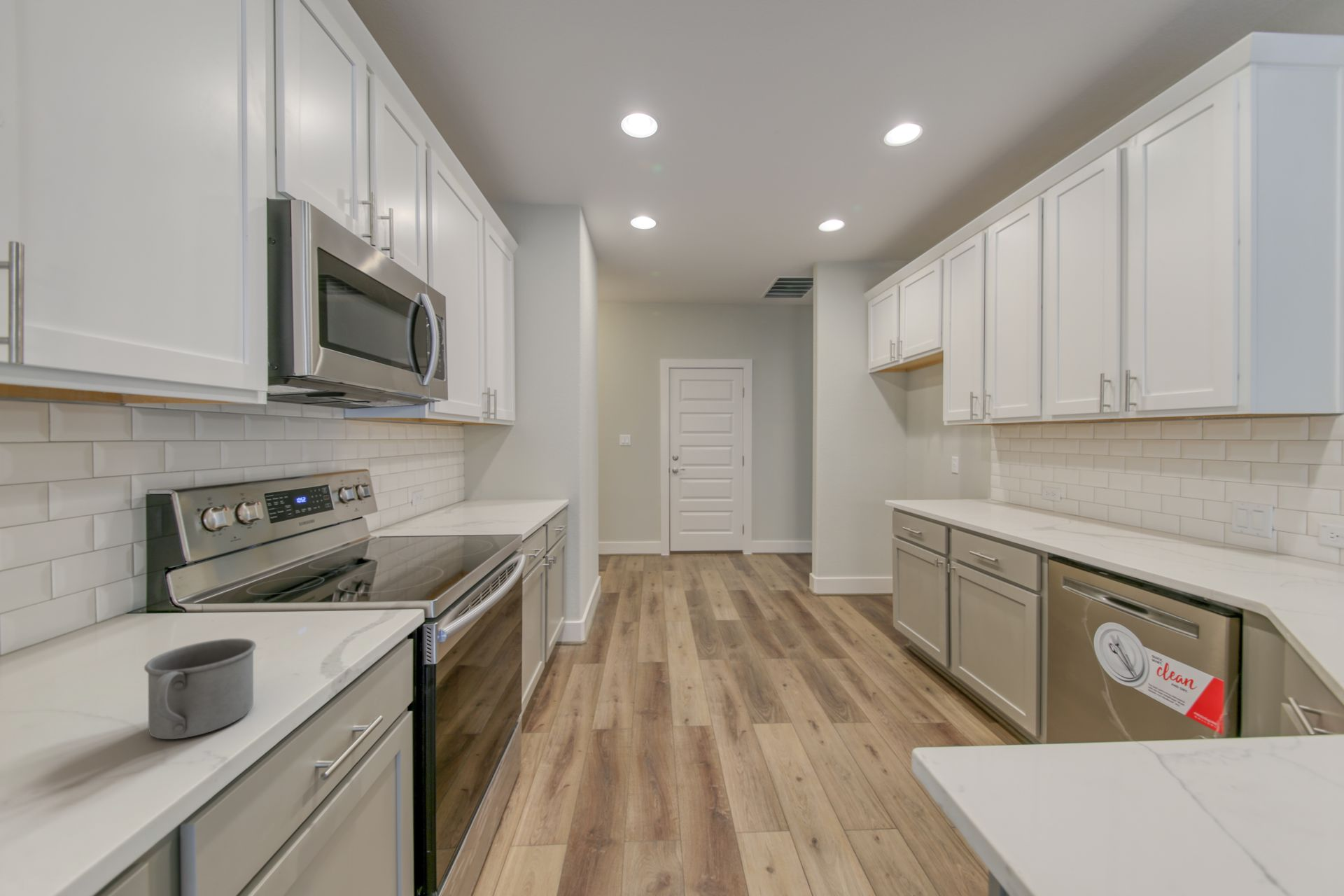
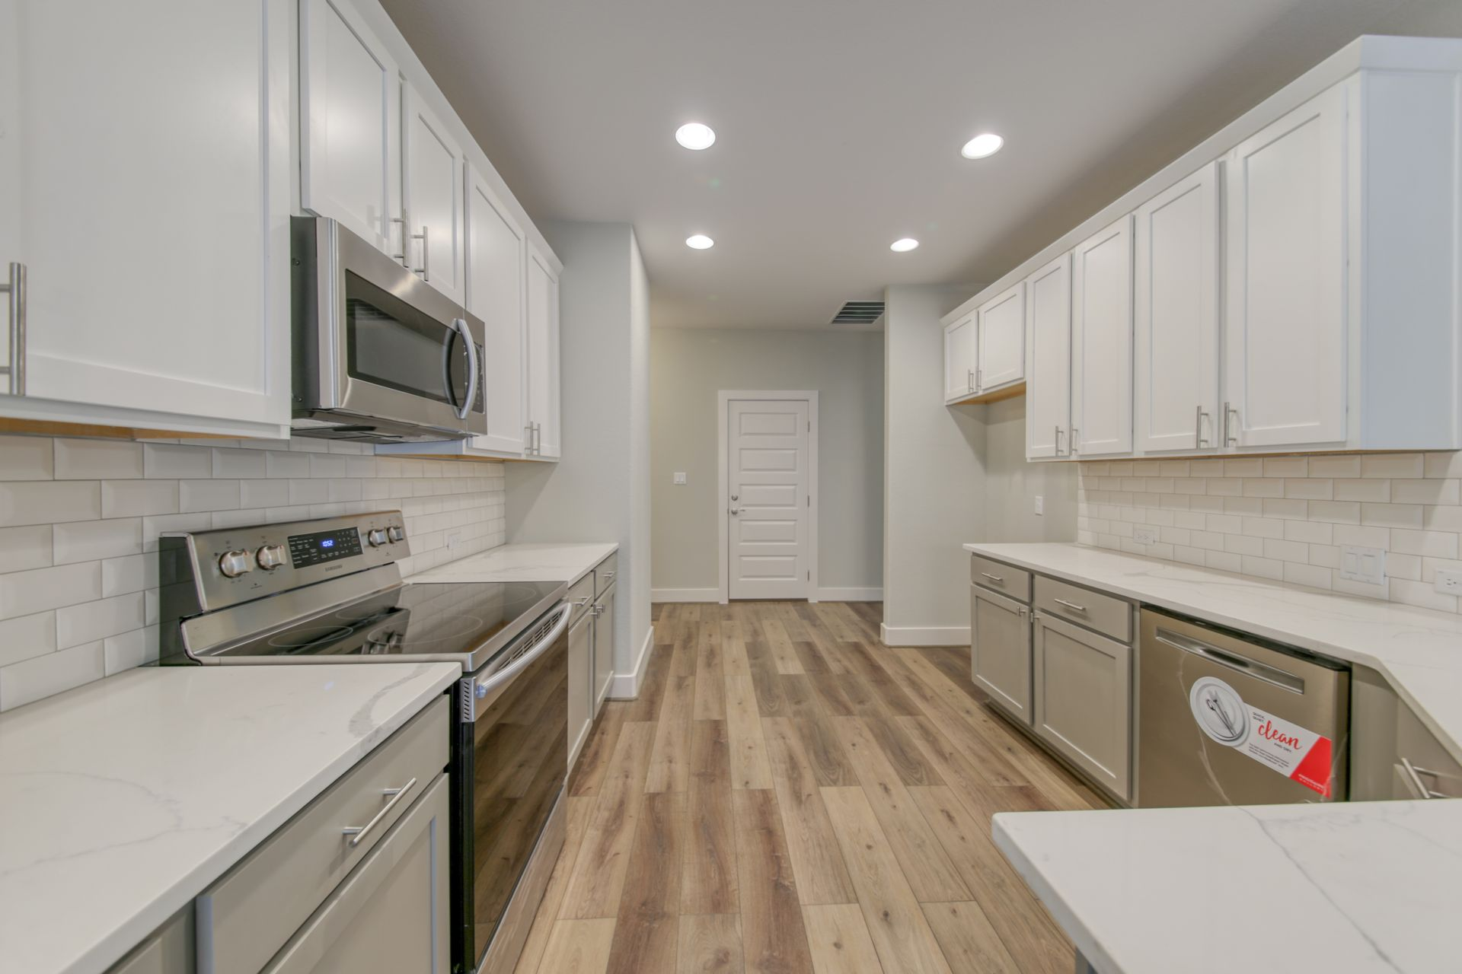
- mug [144,638,257,740]
